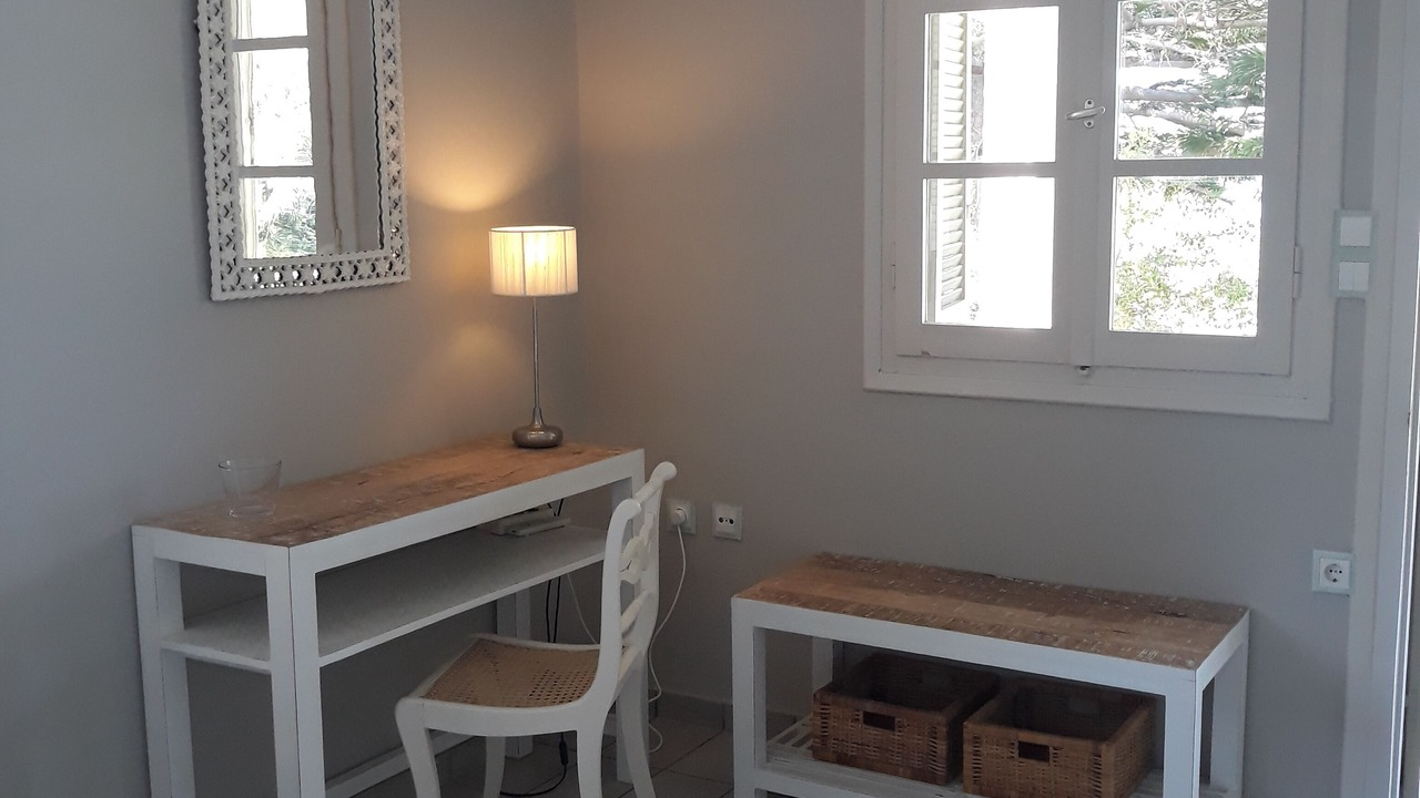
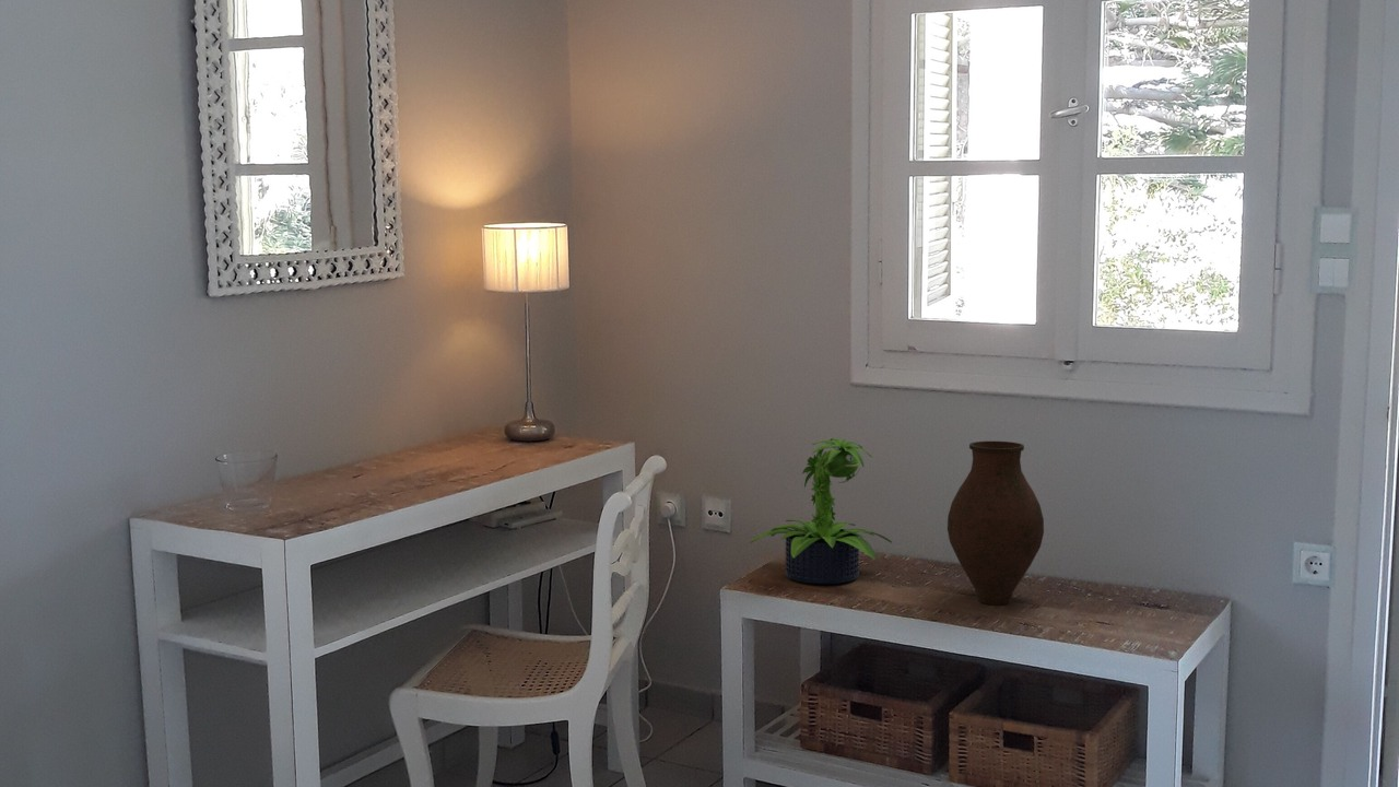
+ vase [947,441,1045,606]
+ potted plant [749,437,893,585]
